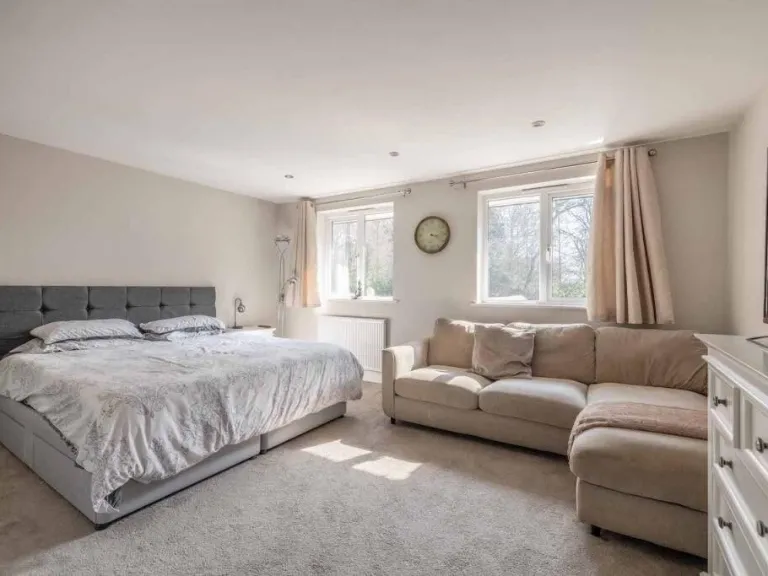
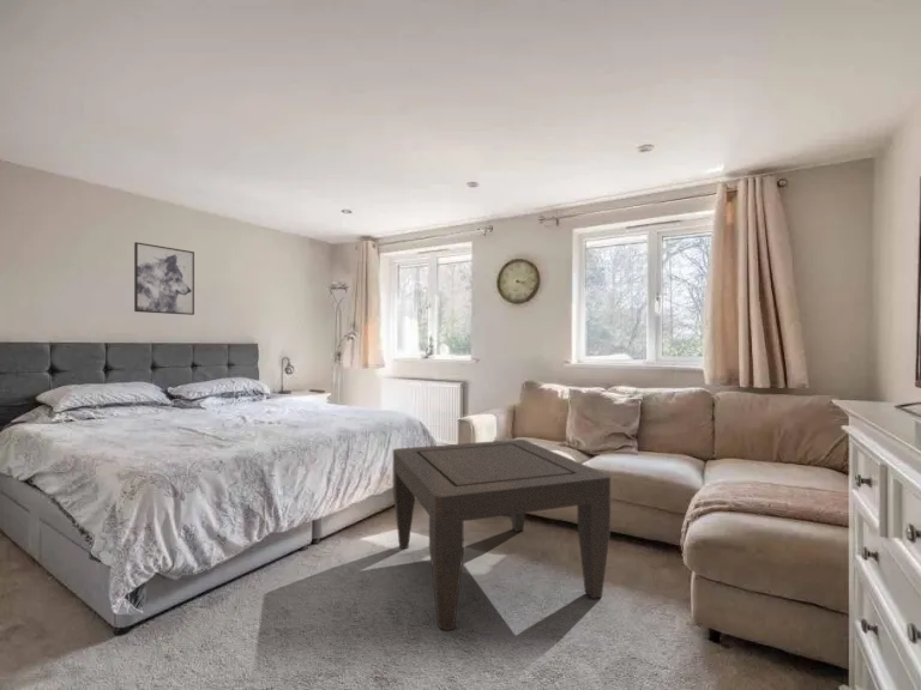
+ wall art [133,241,195,316]
+ coffee table [392,438,612,631]
